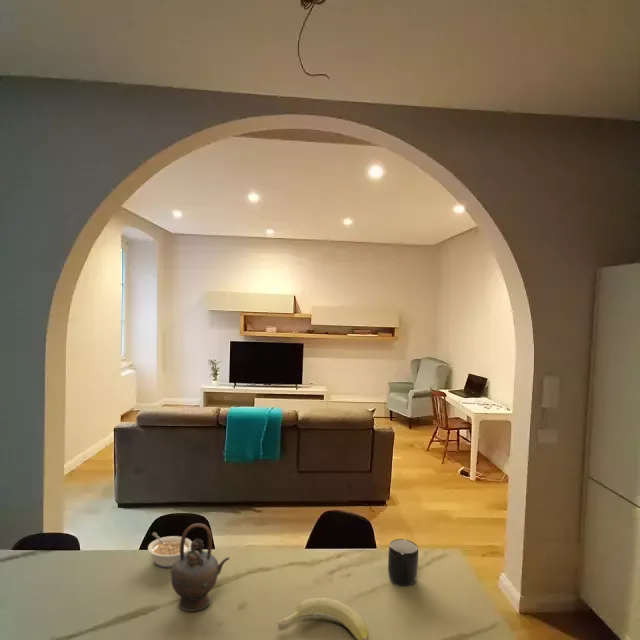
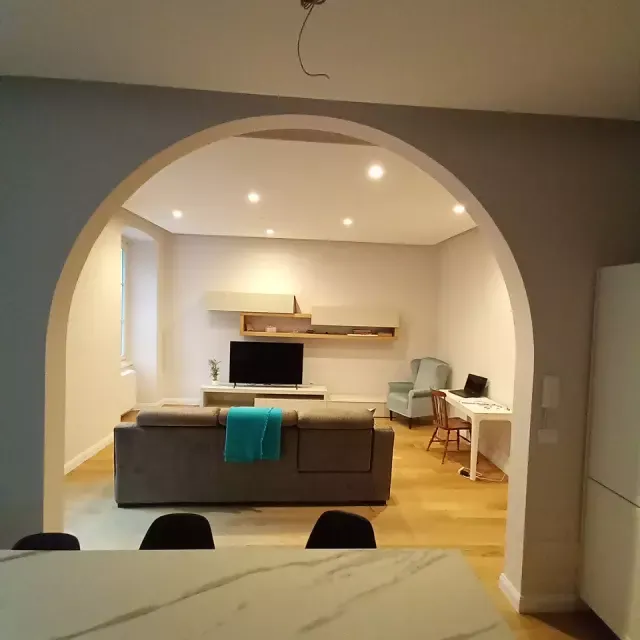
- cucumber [277,597,369,640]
- mug [387,538,419,588]
- legume [147,531,193,569]
- teapot [170,522,230,612]
